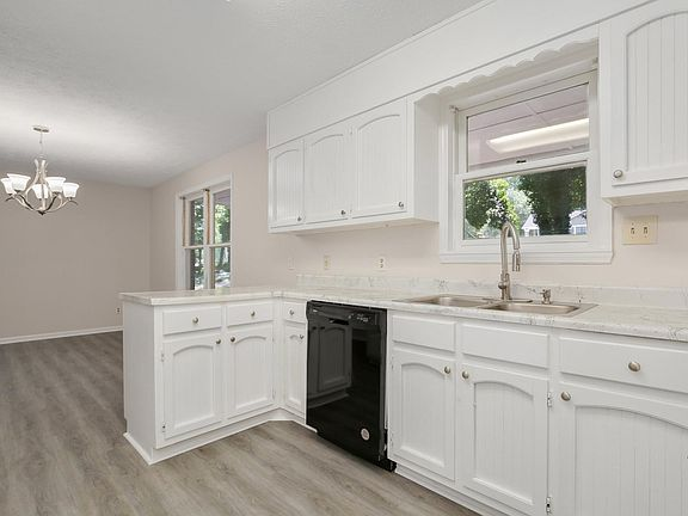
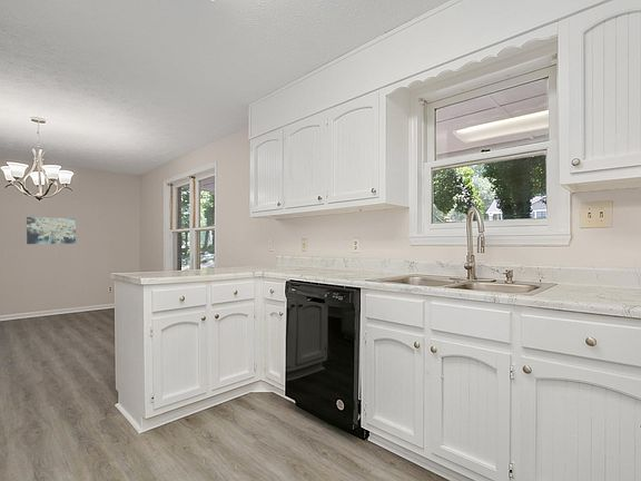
+ wall art [26,216,77,245]
